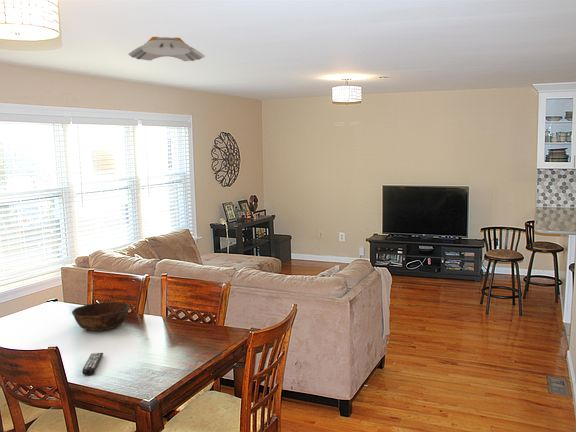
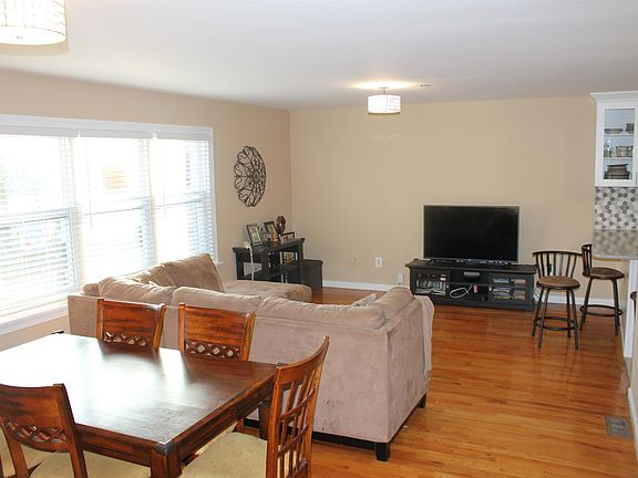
- remote control [81,352,104,376]
- bowl [71,301,131,332]
- ceiling light fixture [127,36,206,62]
